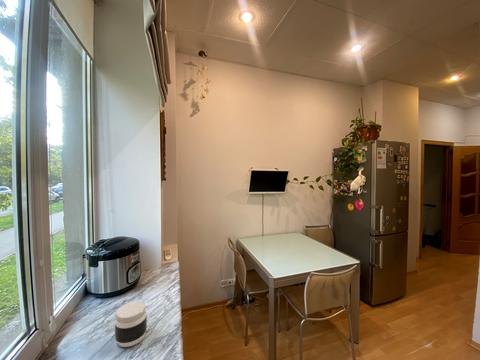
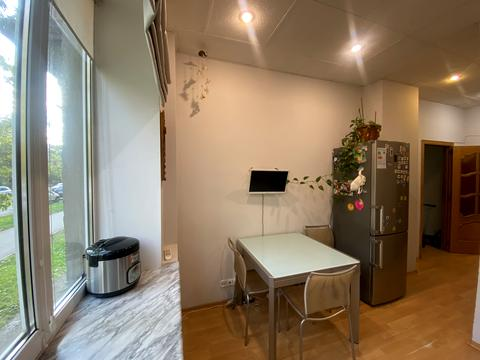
- jar [114,301,148,348]
